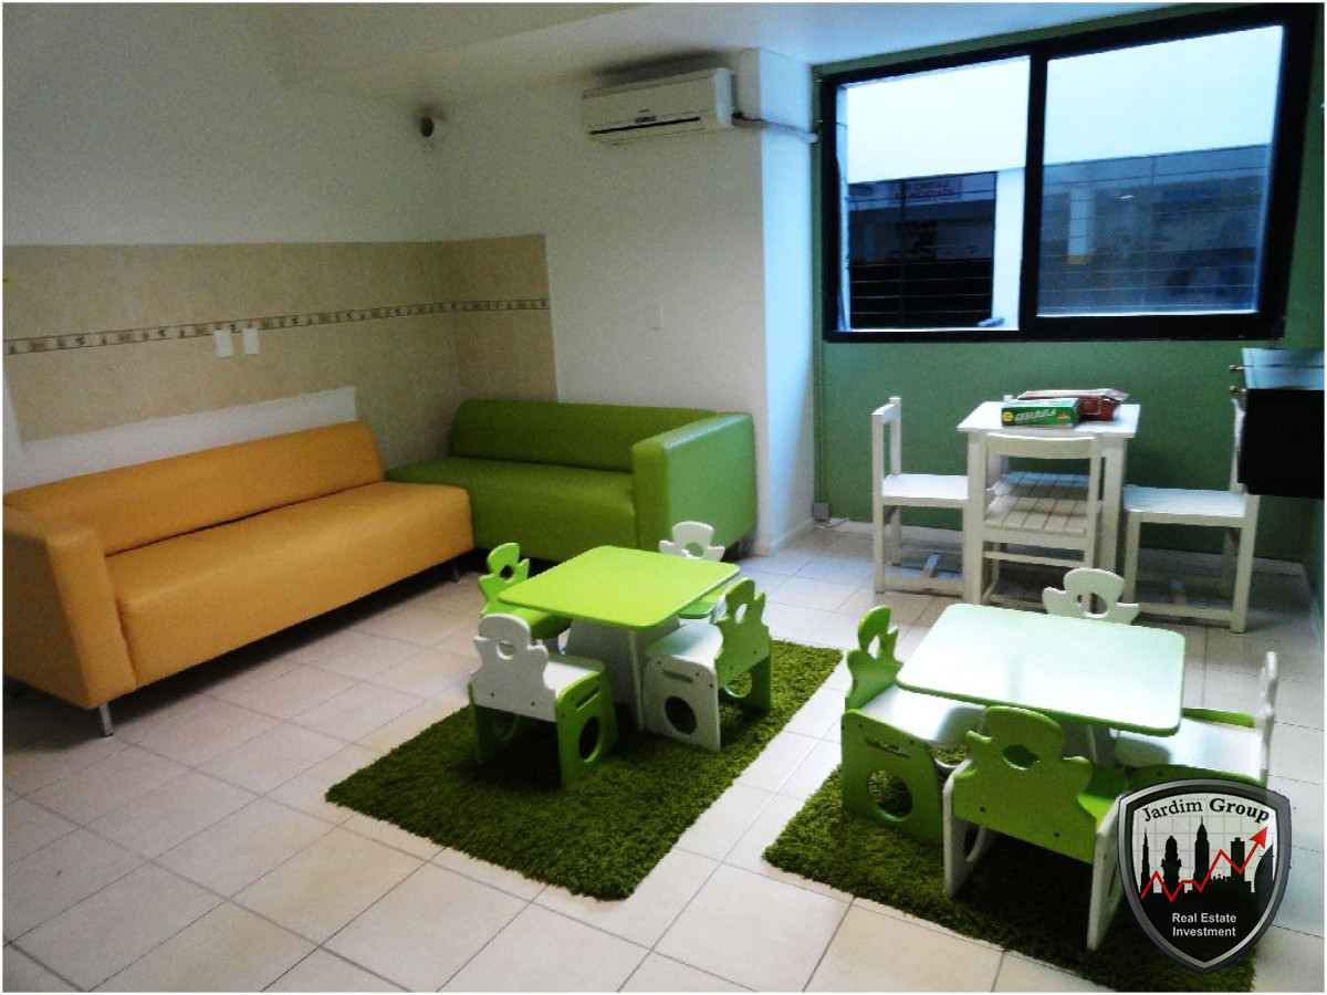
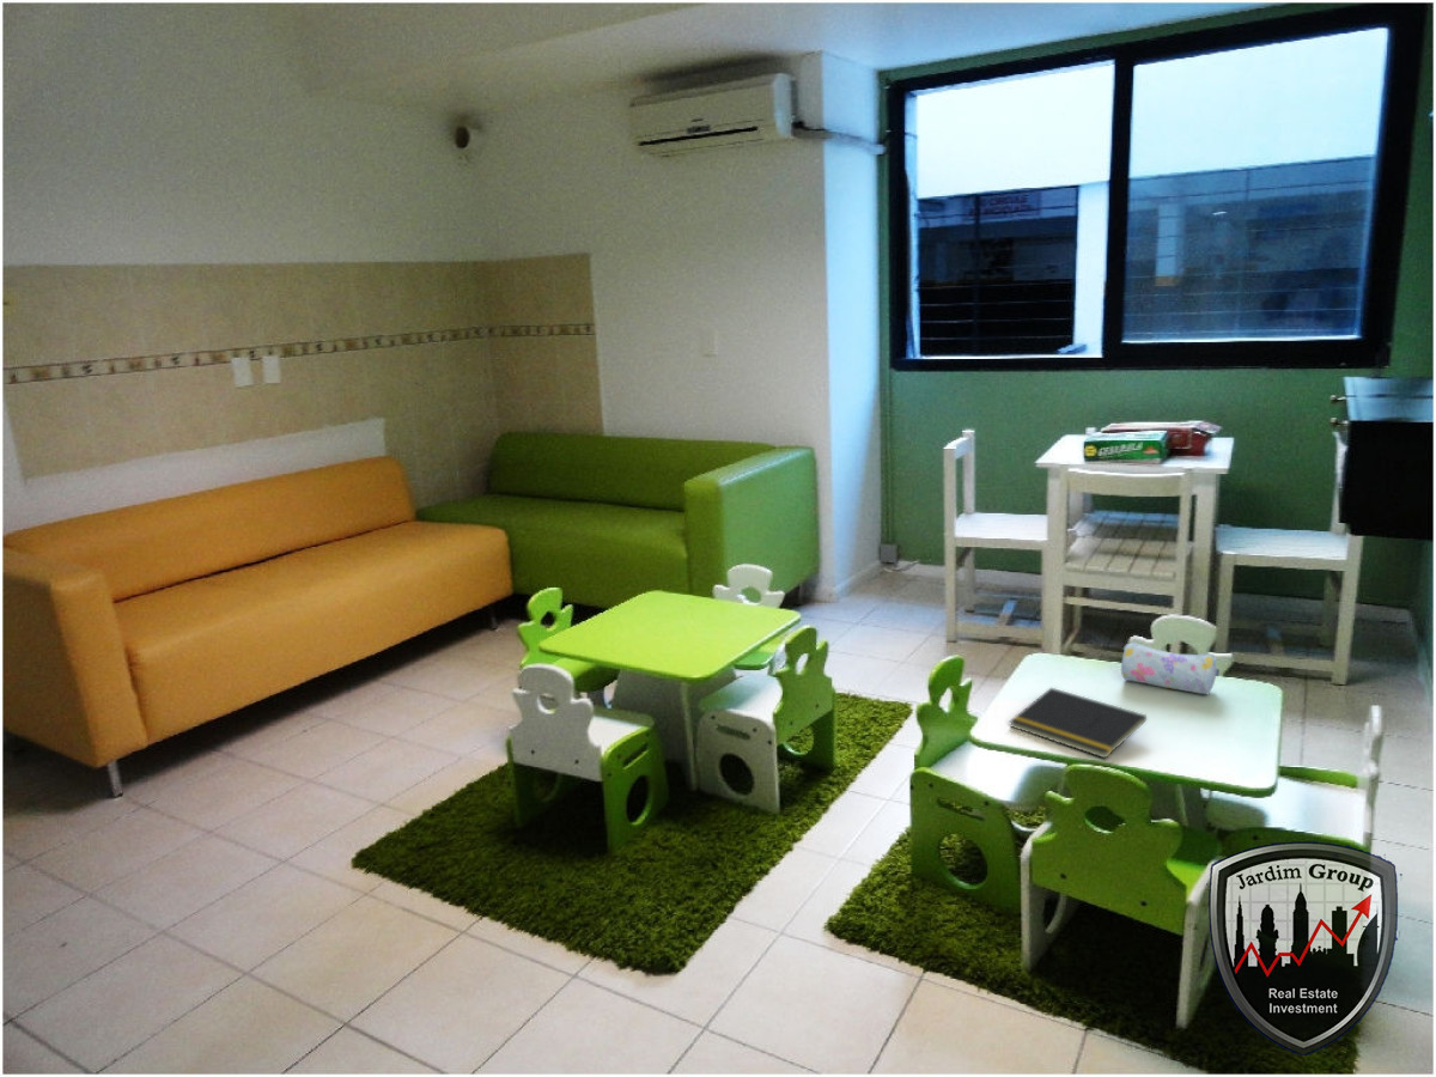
+ pencil case [1120,641,1221,695]
+ notepad [1009,687,1148,760]
